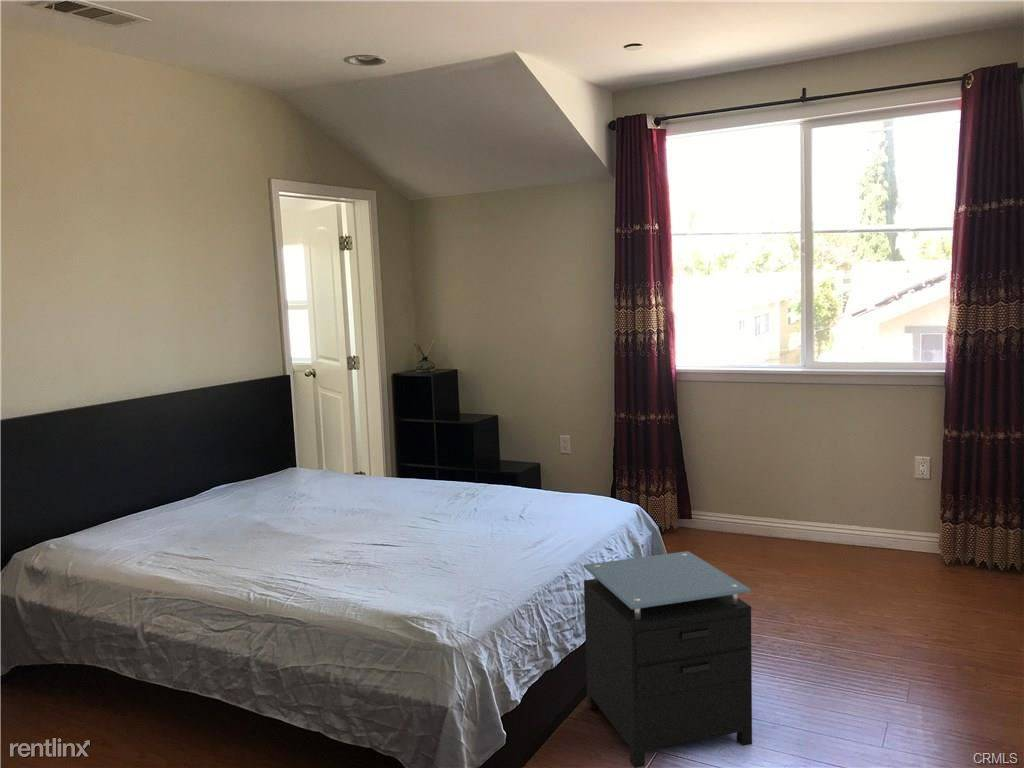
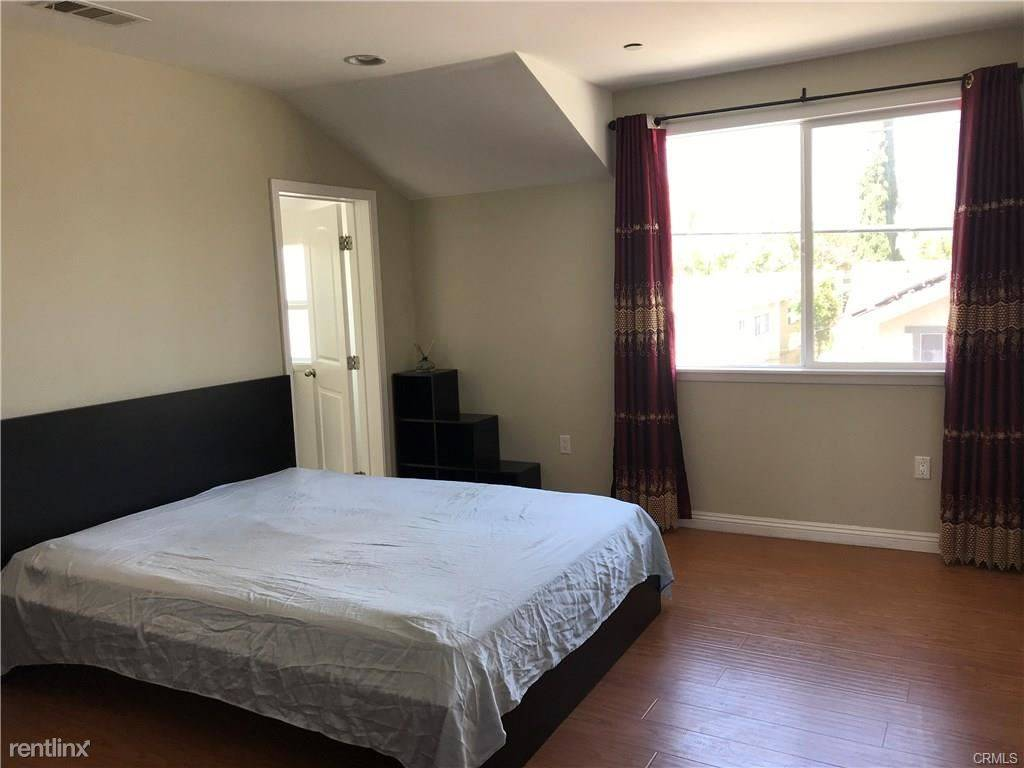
- nightstand [582,550,753,768]
